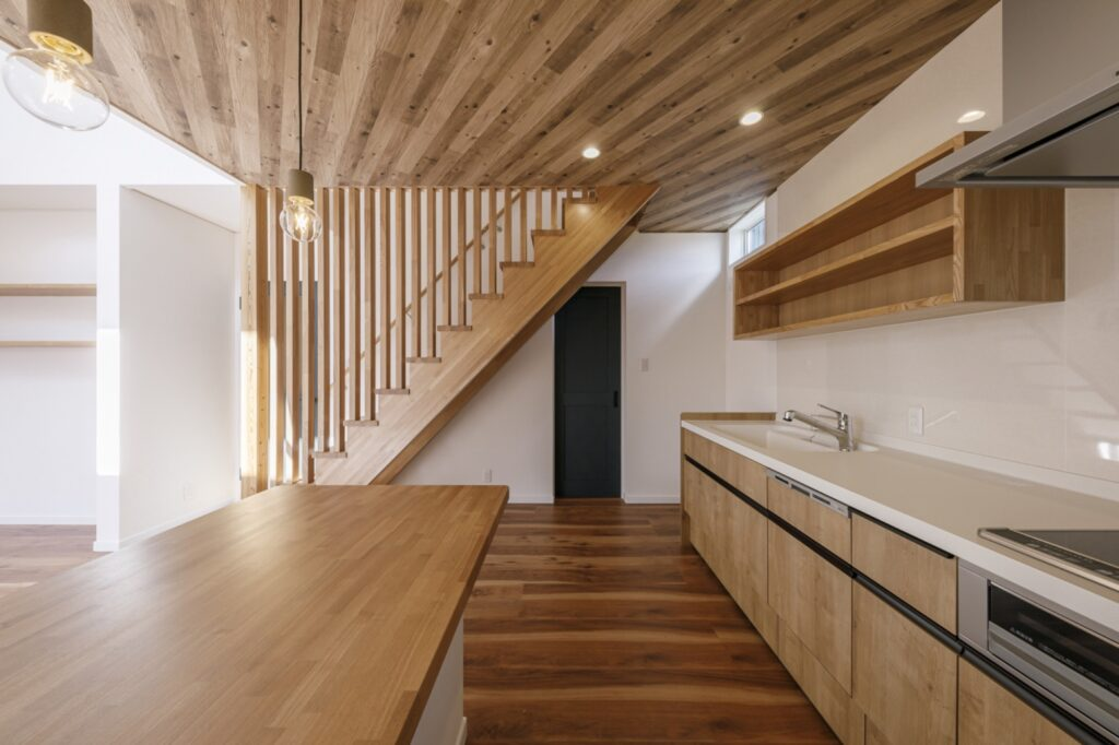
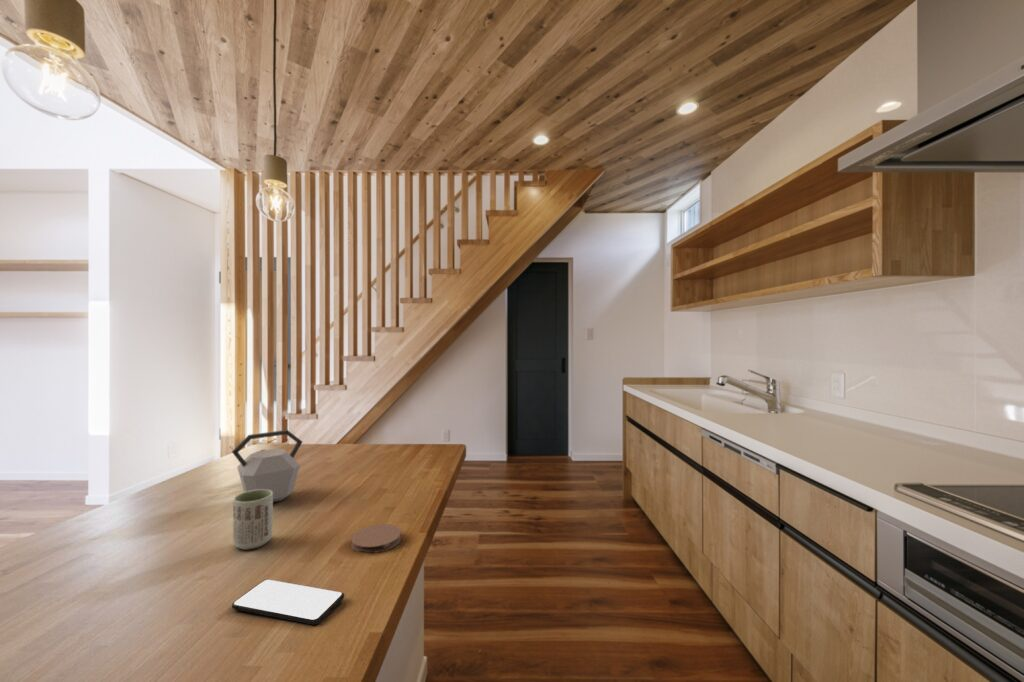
+ cup [232,489,274,551]
+ smartphone [231,579,345,626]
+ coaster [350,523,402,554]
+ kettle [231,429,303,503]
